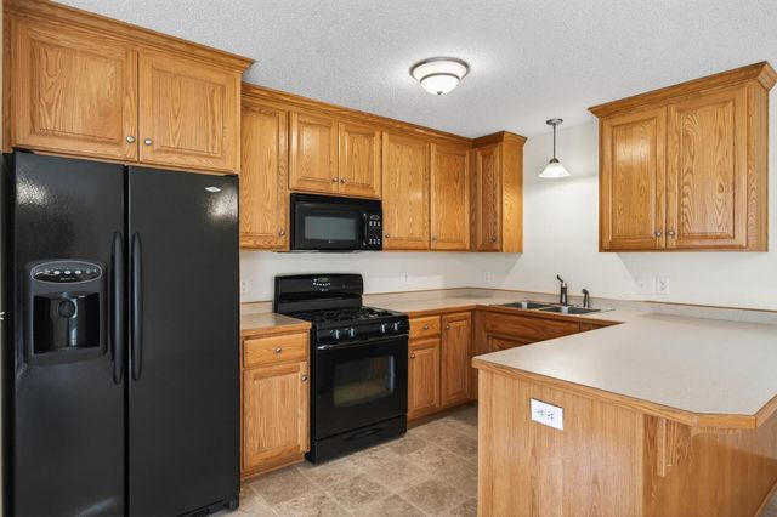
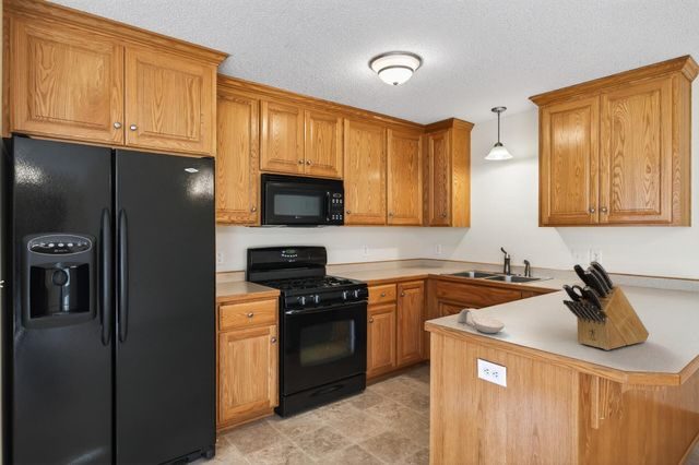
+ knife block [561,260,650,351]
+ spoon rest [457,308,506,334]
